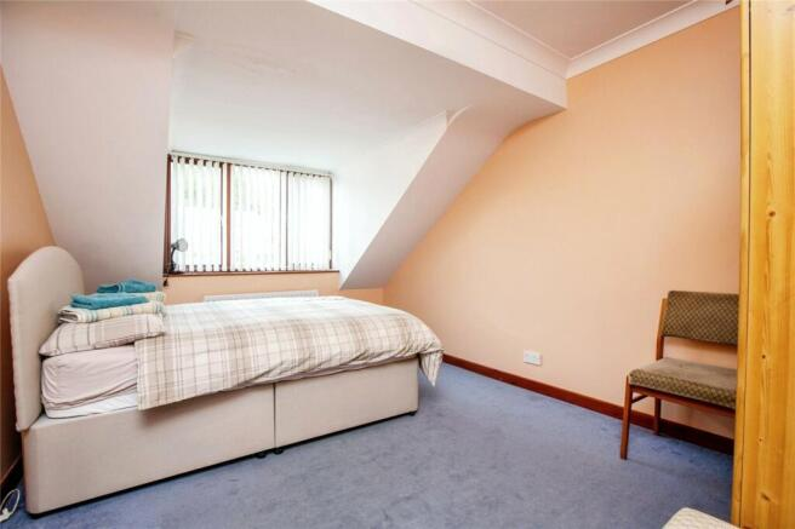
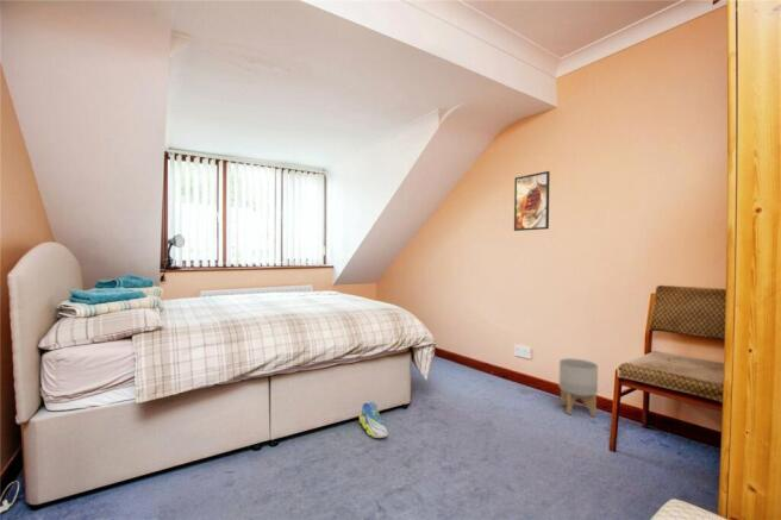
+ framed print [513,170,551,232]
+ planter [558,357,599,418]
+ sneaker [358,401,389,439]
